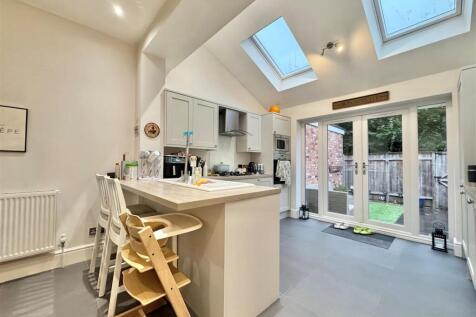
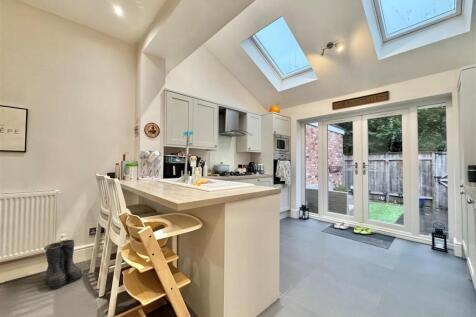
+ boots [43,239,85,290]
